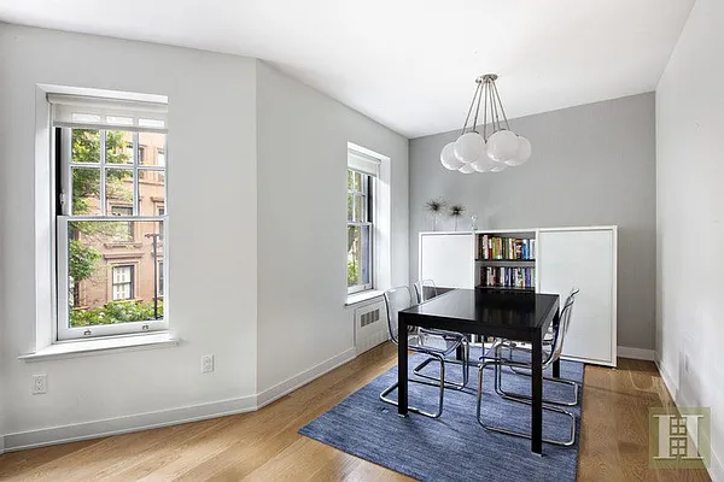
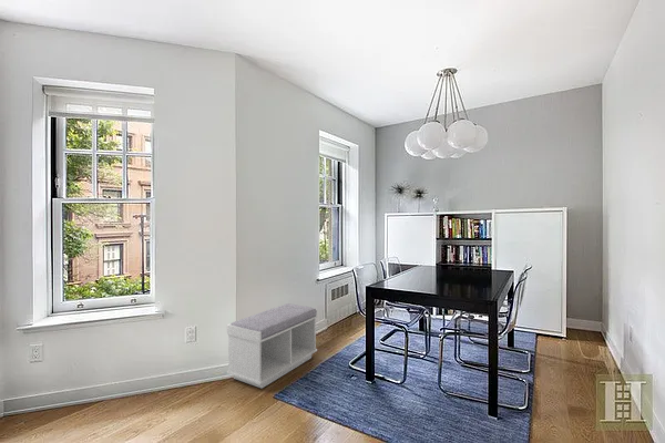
+ bench [226,302,318,390]
